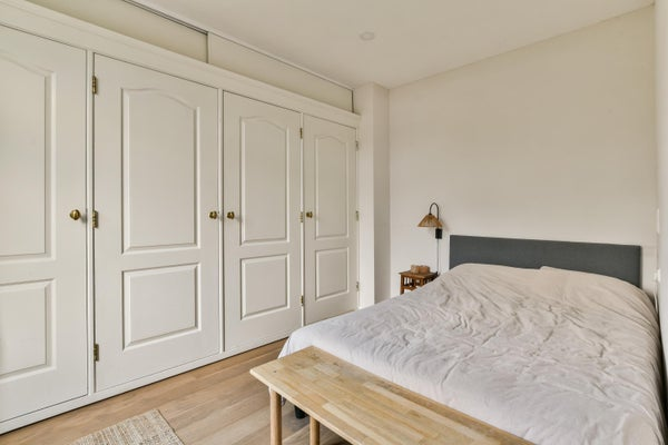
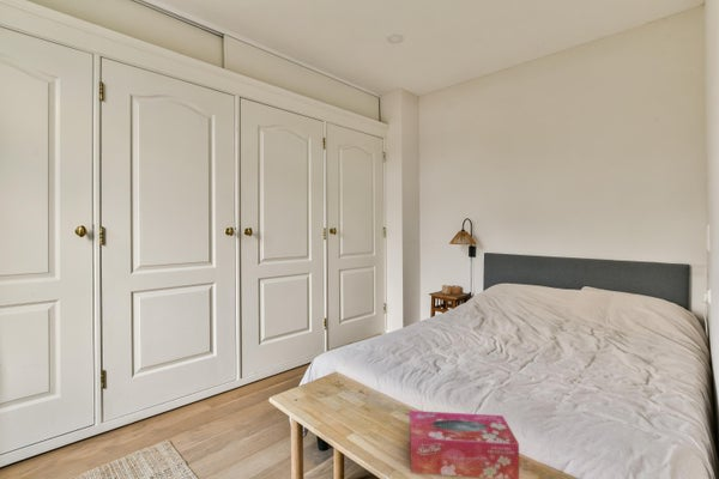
+ tissue box [409,410,520,479]
